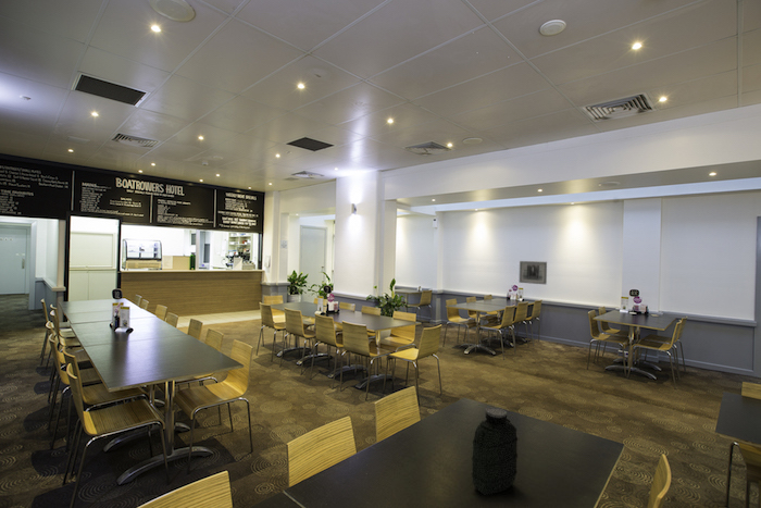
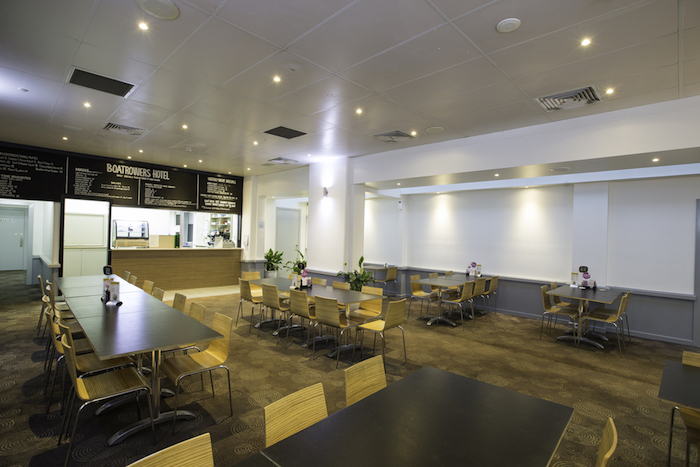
- wall art [519,260,548,285]
- water jug [471,406,519,496]
